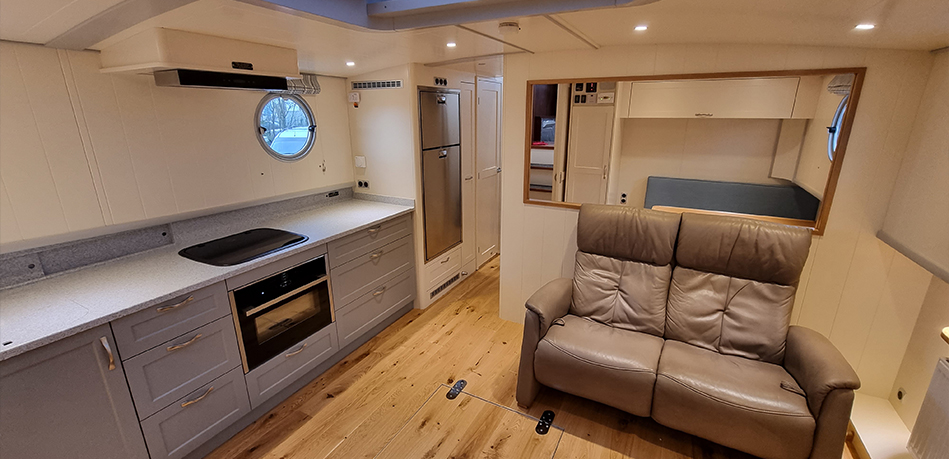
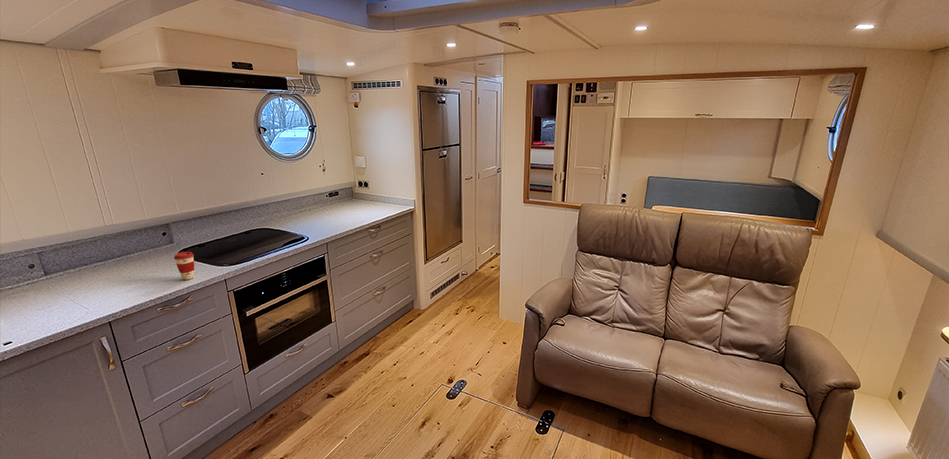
+ coffee cup [173,251,195,281]
